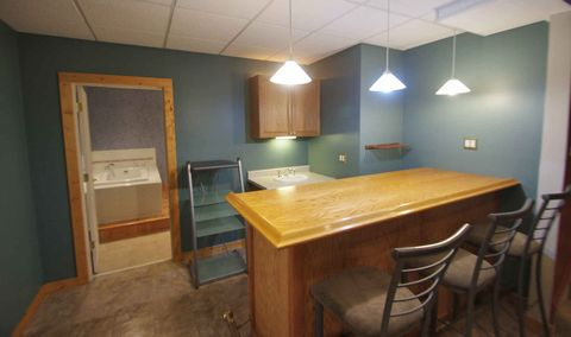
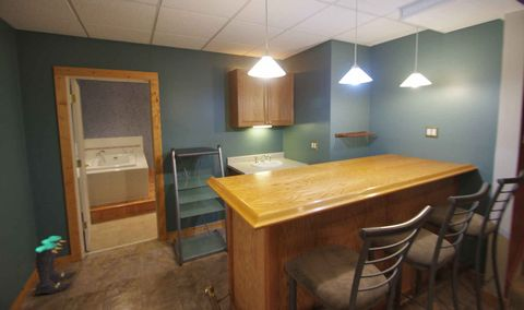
+ boots [33,235,78,296]
